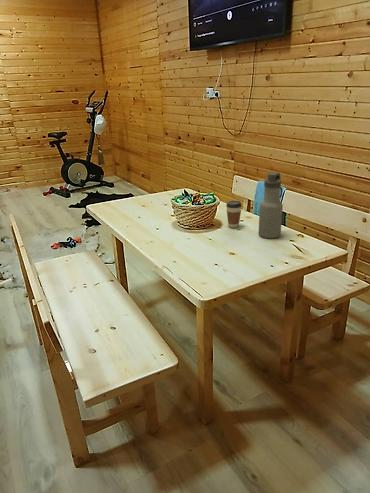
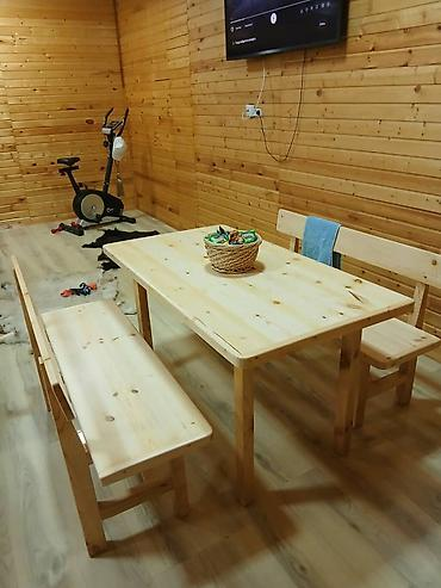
- water bottle [258,171,284,239]
- coffee cup [225,200,243,229]
